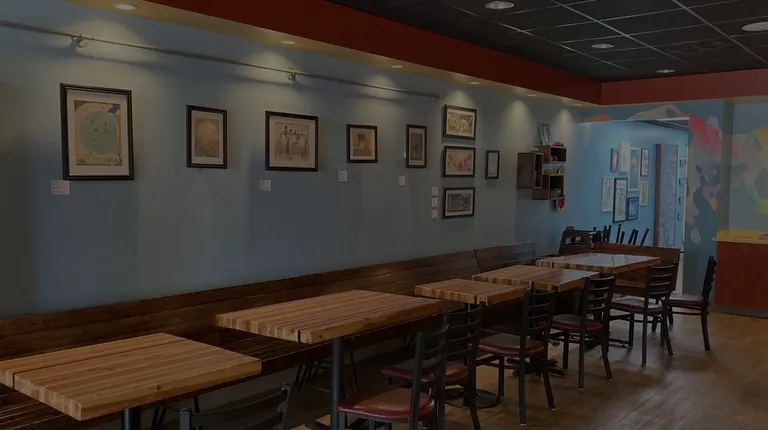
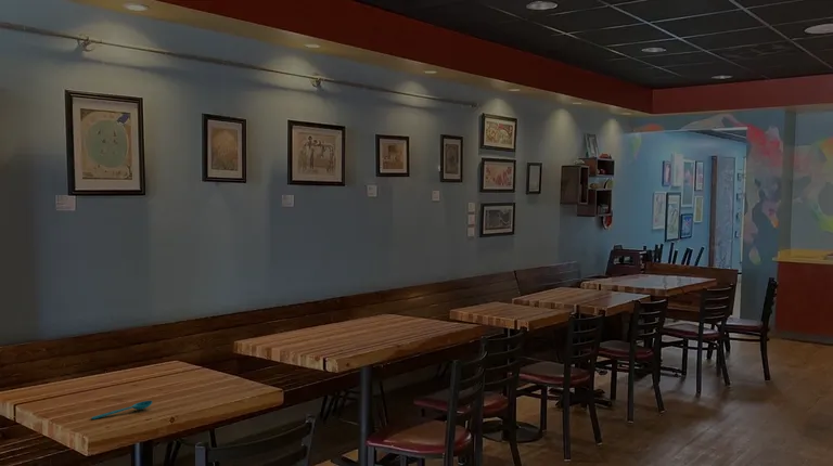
+ spoon [90,400,154,420]
